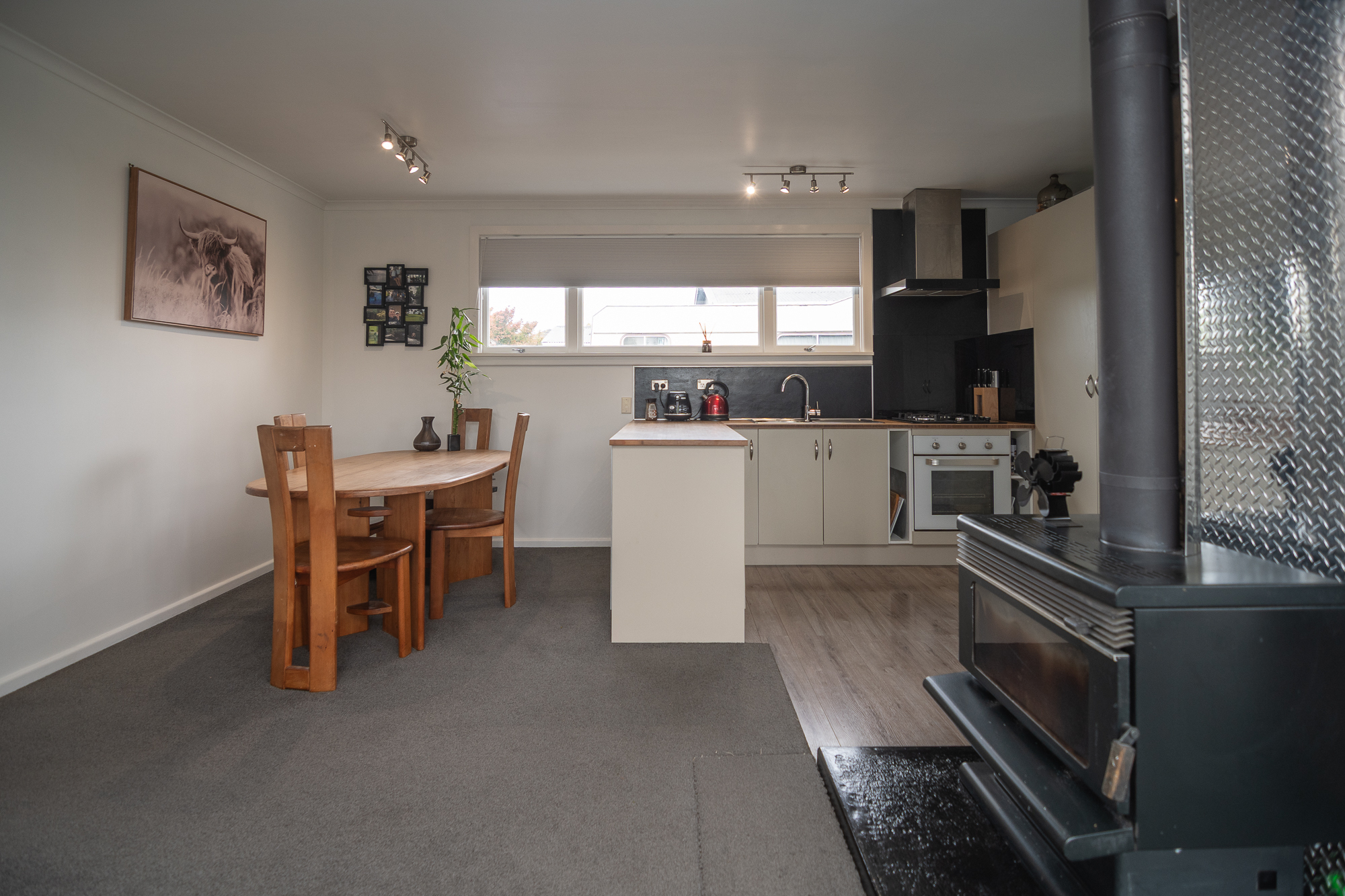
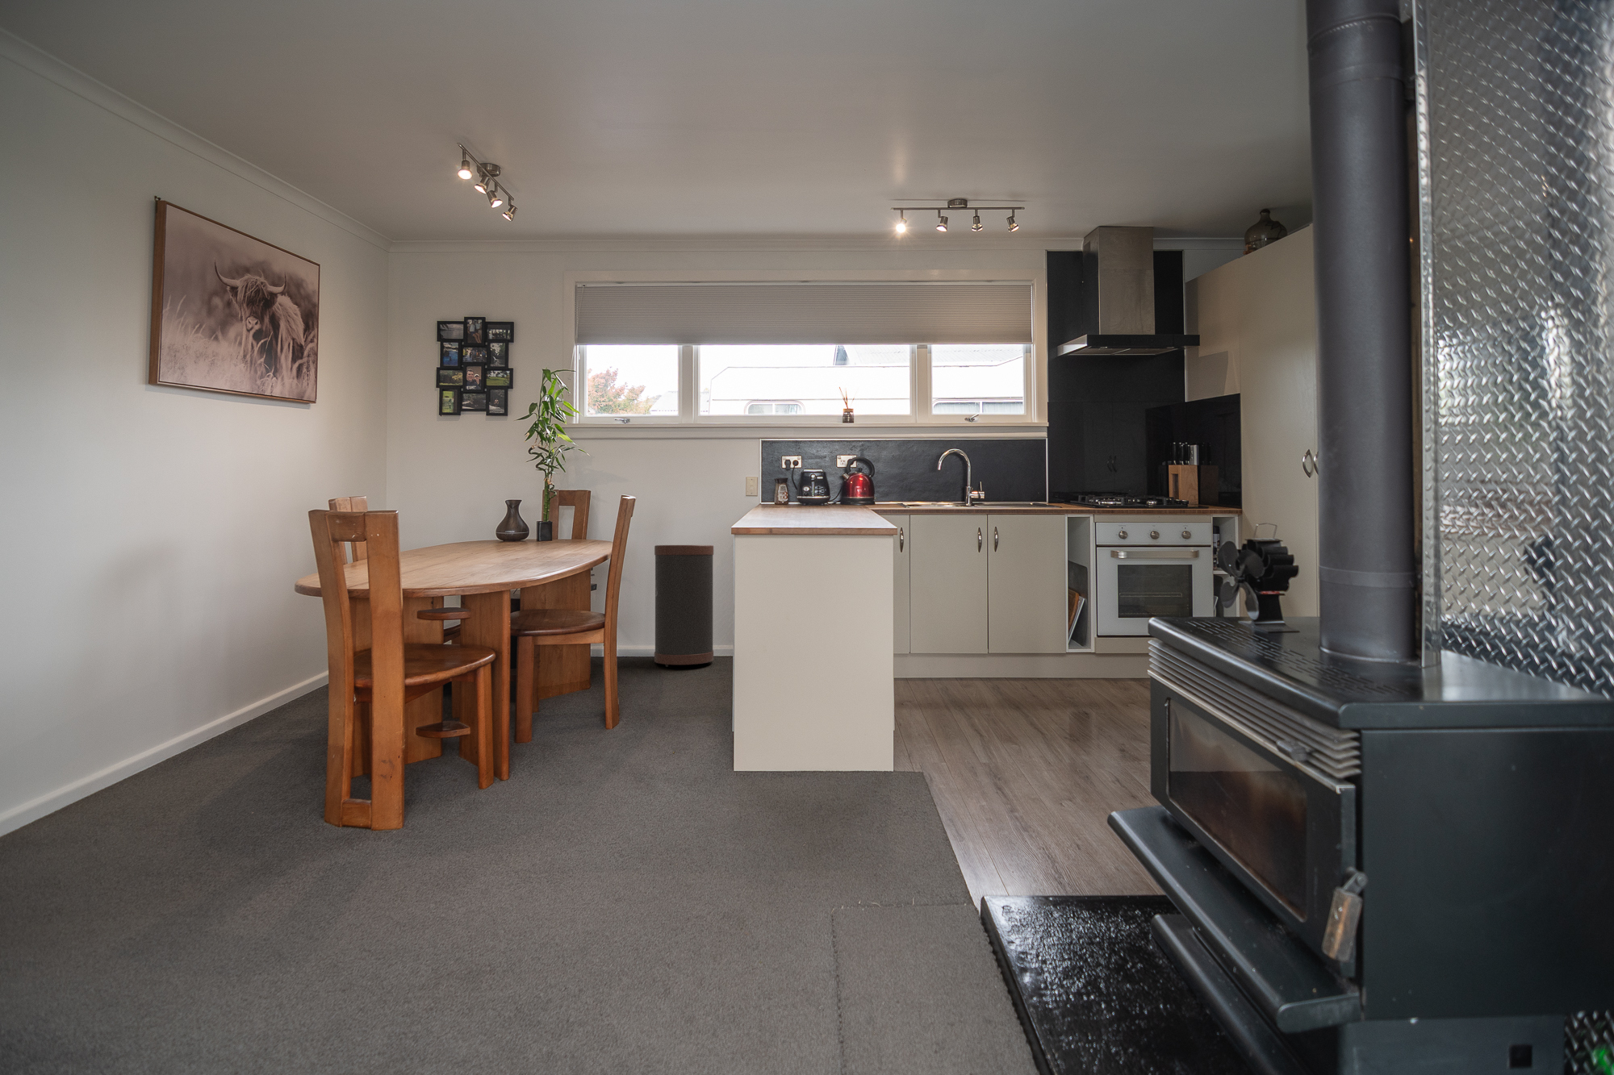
+ trash can [654,545,714,668]
